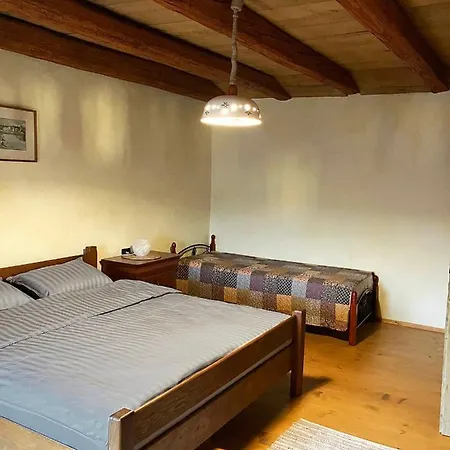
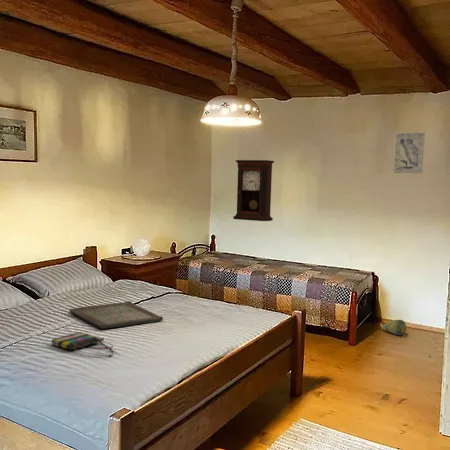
+ tote bag [51,331,114,358]
+ plush toy [379,319,409,338]
+ serving tray [68,300,164,330]
+ pendulum clock [232,159,275,222]
+ wall art [393,132,426,174]
